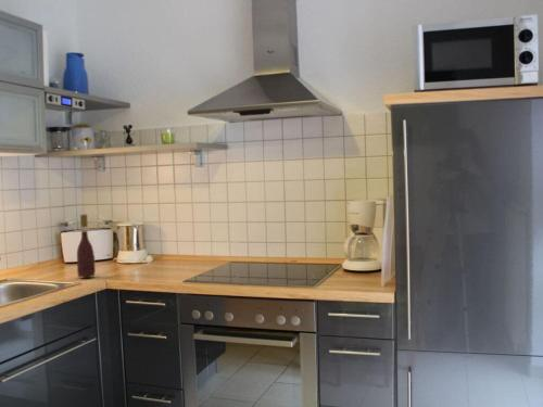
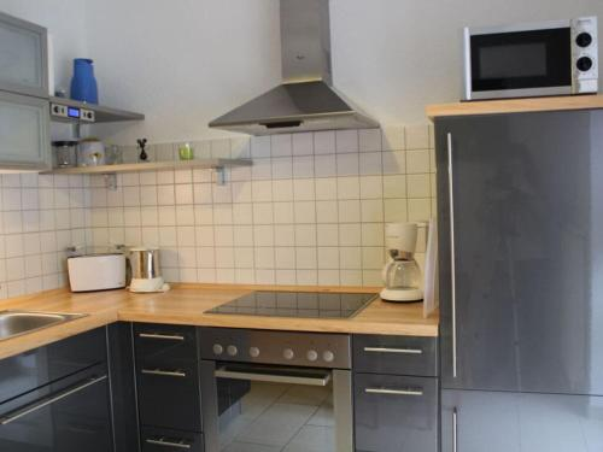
- wine bottle [76,214,97,278]
